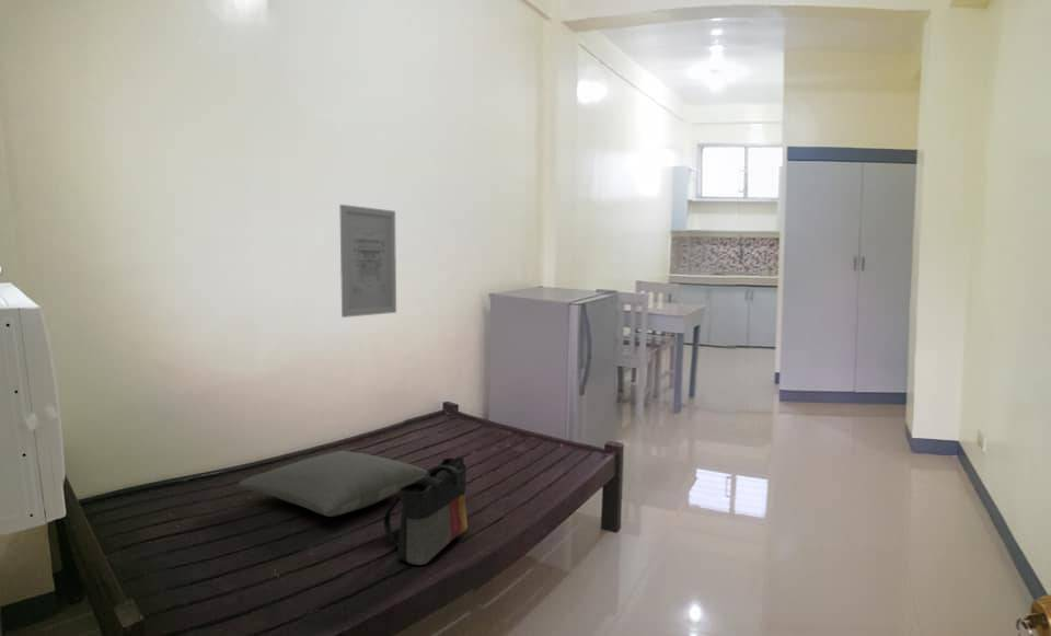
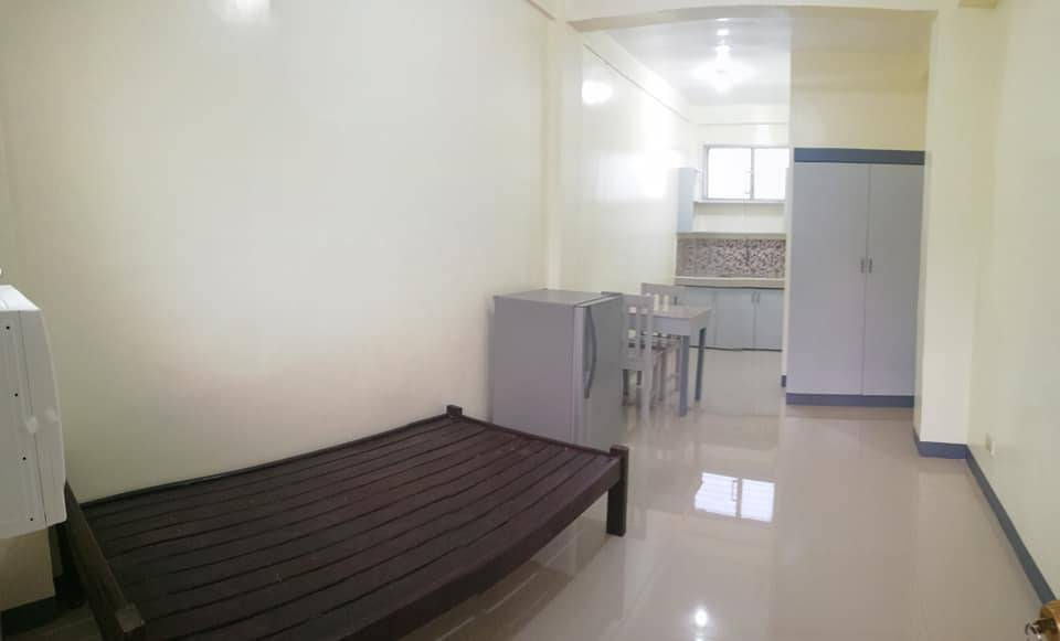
- tote bag [383,456,469,566]
- pillow [238,449,428,518]
- wall art [338,204,397,319]
